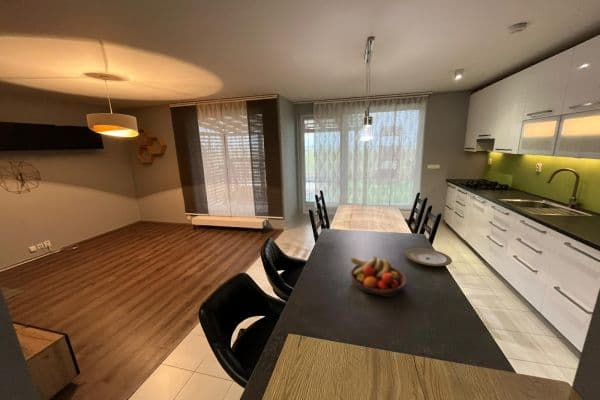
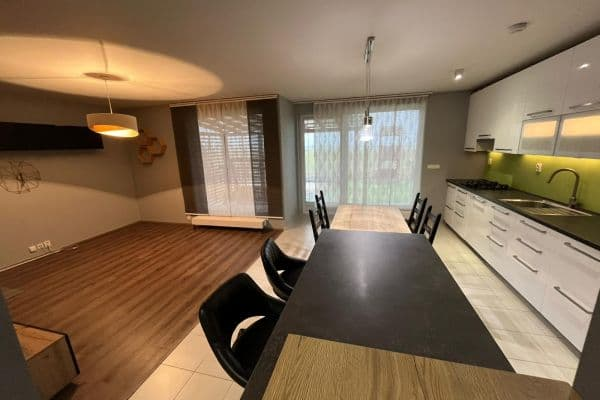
- plate [404,247,453,267]
- fruit bowl [349,255,408,298]
